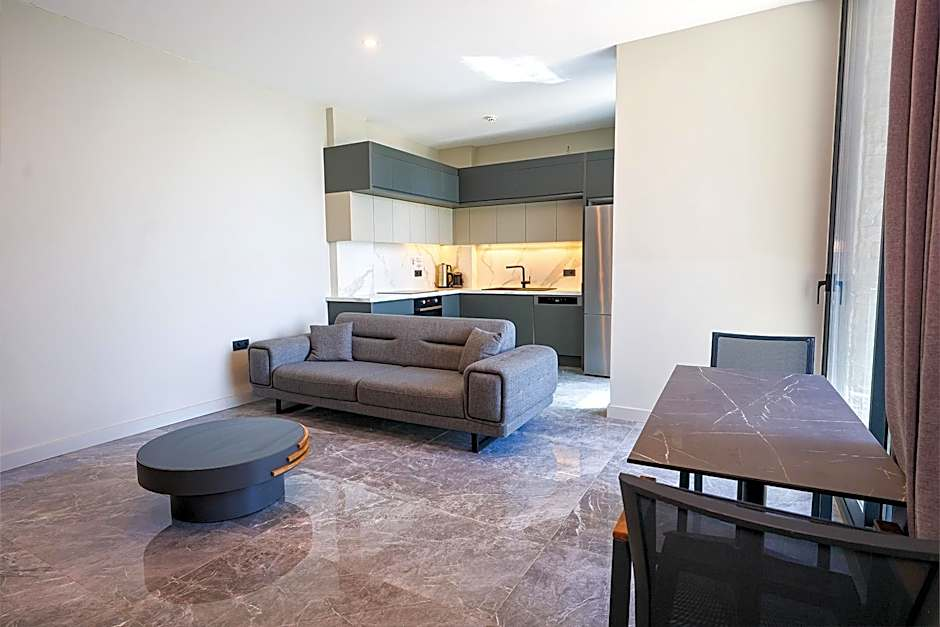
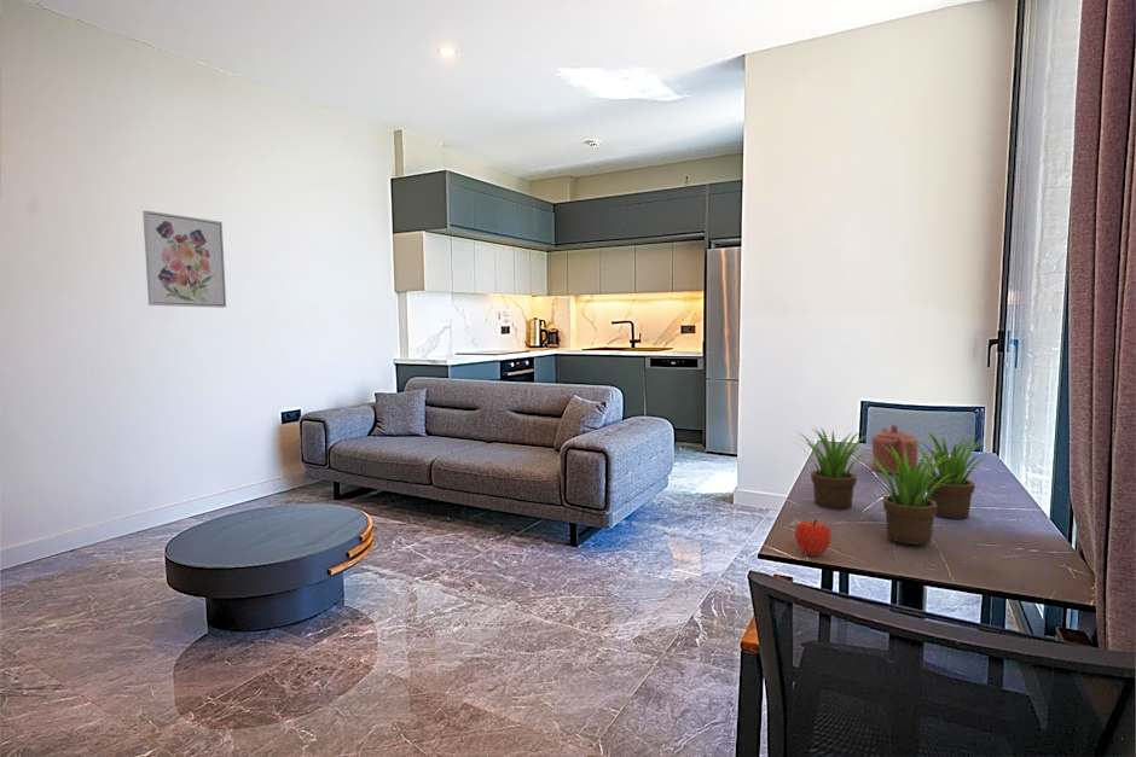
+ plant [789,425,991,546]
+ teapot [871,424,920,474]
+ wall art [141,209,227,309]
+ fruit [794,519,833,557]
